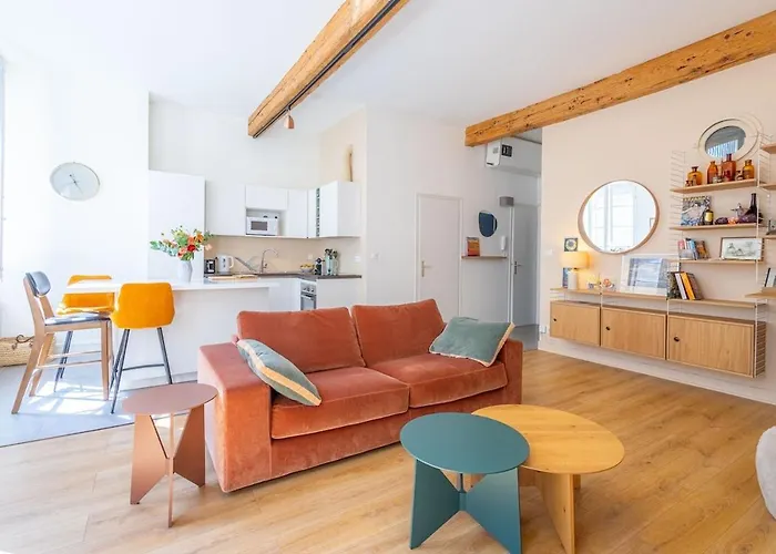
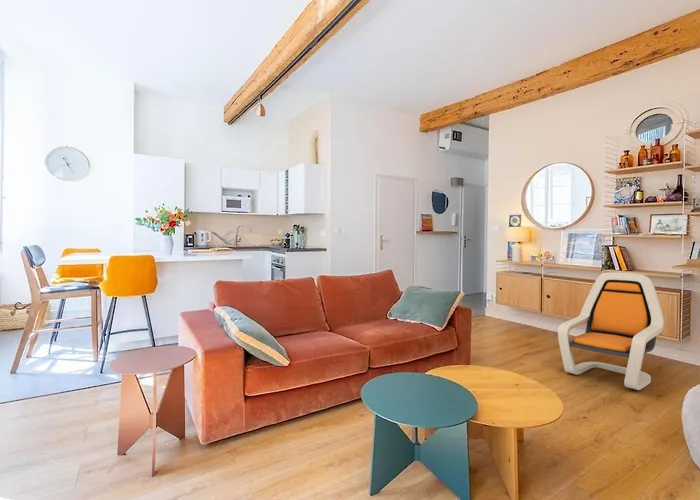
+ lounge chair [557,271,665,391]
